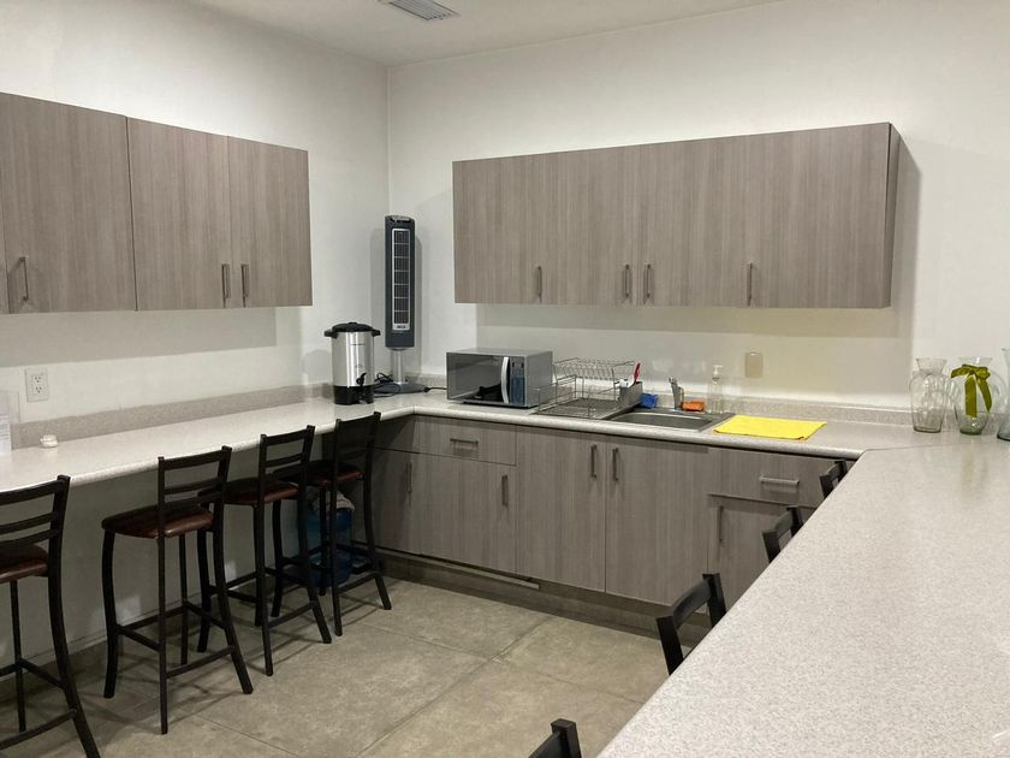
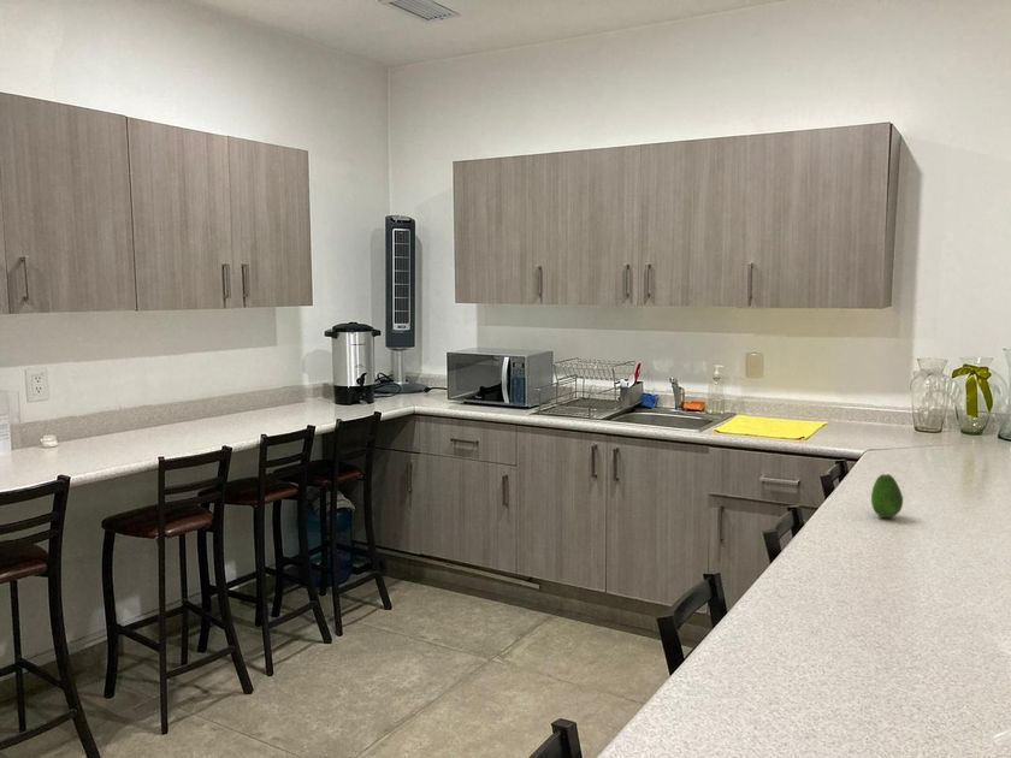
+ fruit [870,473,904,519]
